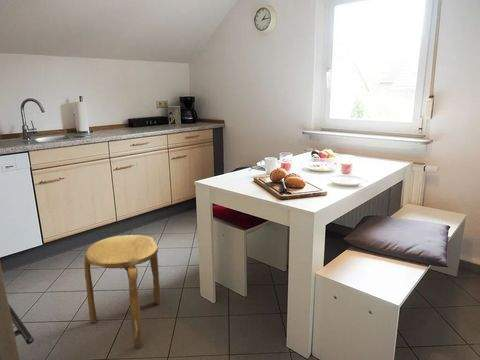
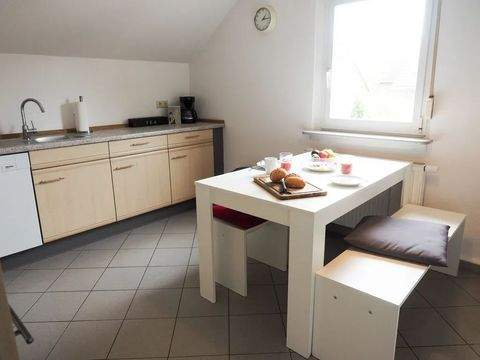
- stool [83,234,162,349]
